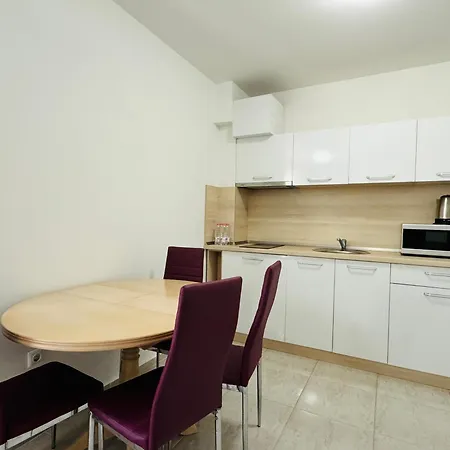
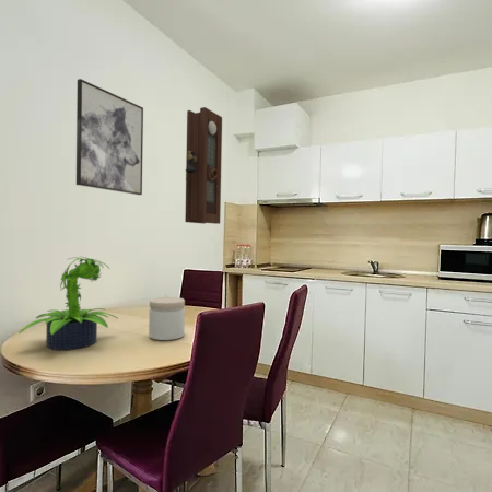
+ wall art [75,78,144,196]
+ potted plant [17,256,118,351]
+ pendulum clock [184,106,223,225]
+ jar [148,296,186,341]
